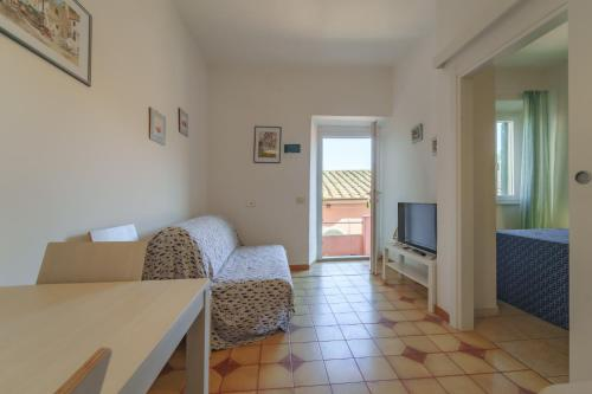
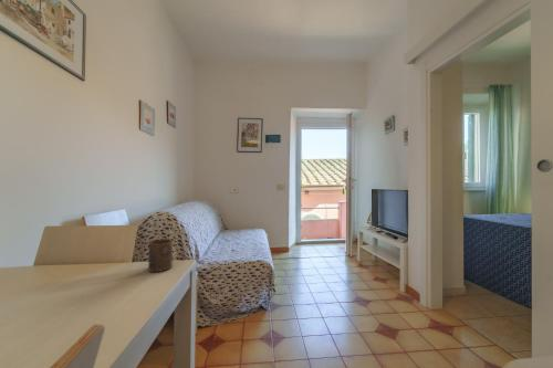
+ cup [147,238,174,273]
